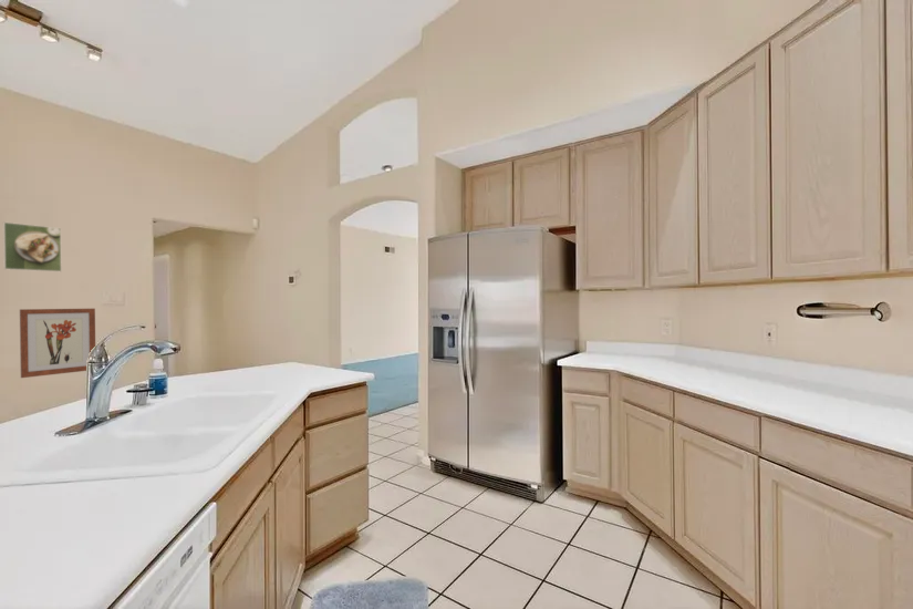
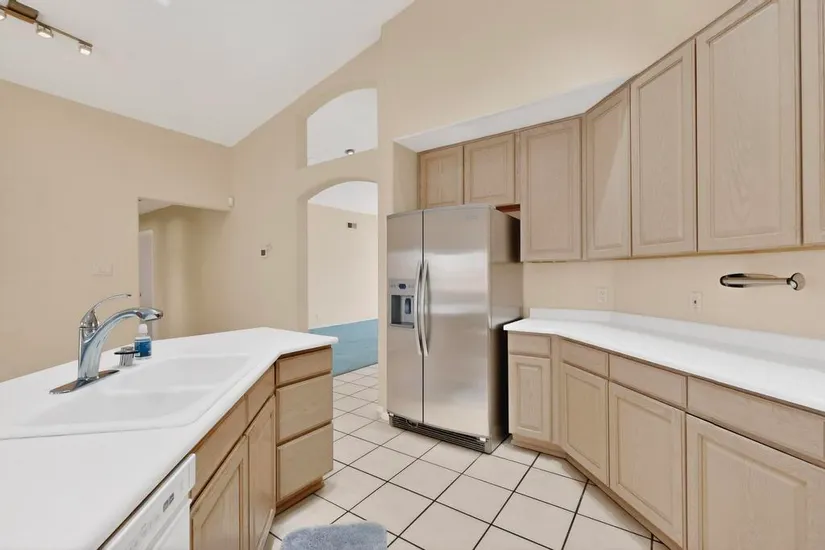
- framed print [2,221,63,272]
- wall art [19,308,96,379]
